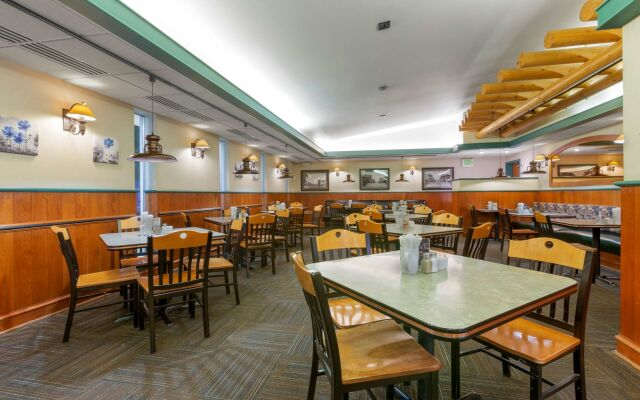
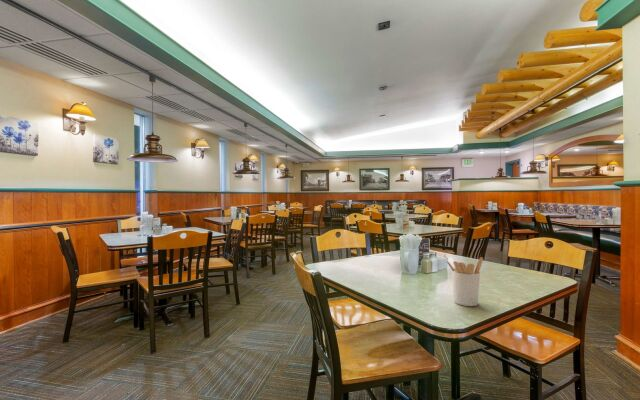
+ utensil holder [445,256,484,307]
